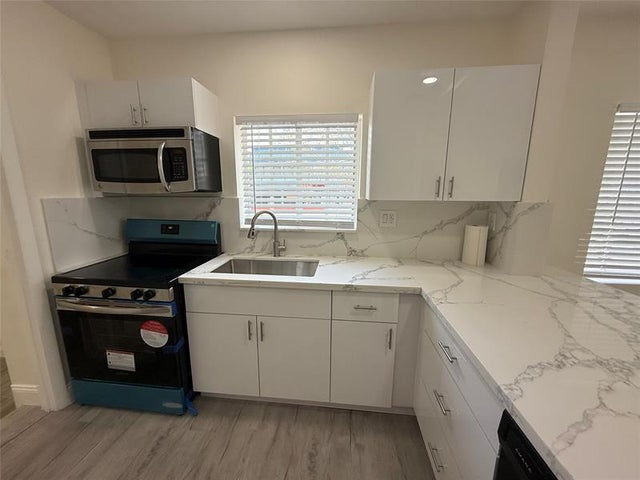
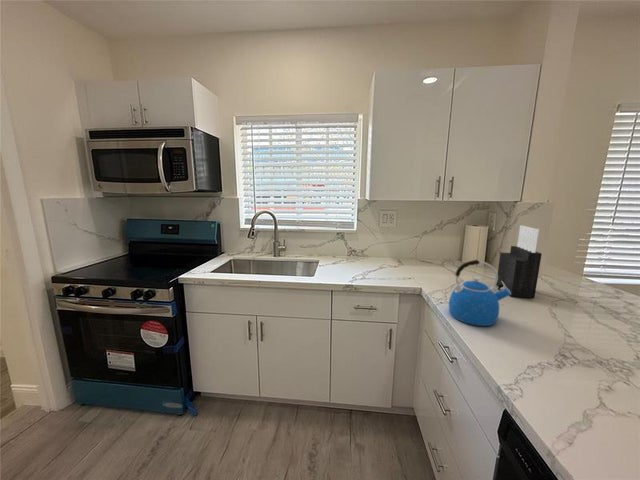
+ kettle [448,259,511,327]
+ knife block [496,225,543,299]
